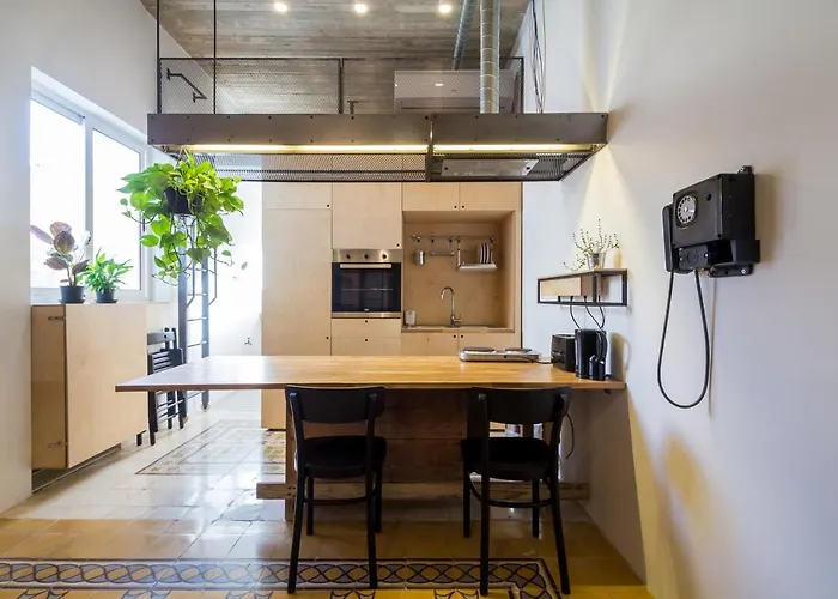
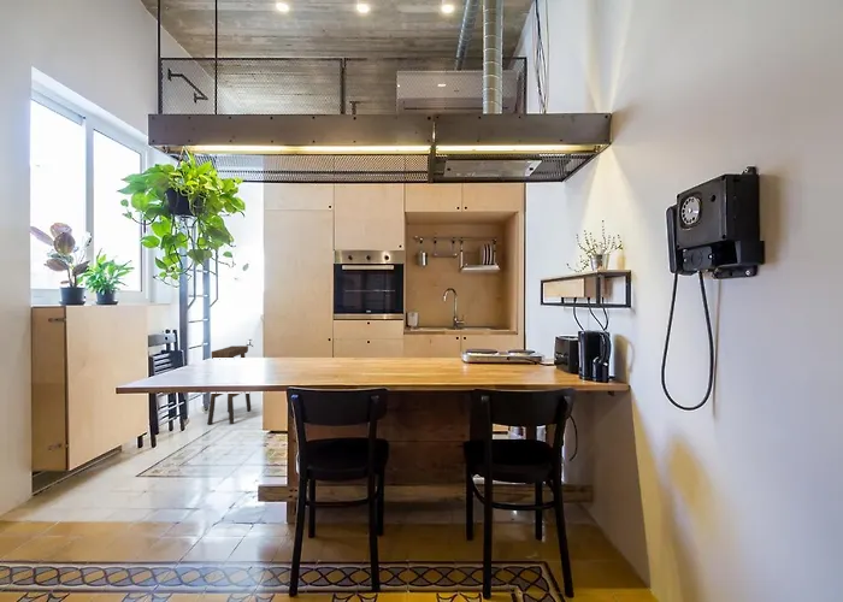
+ stool [206,344,252,426]
